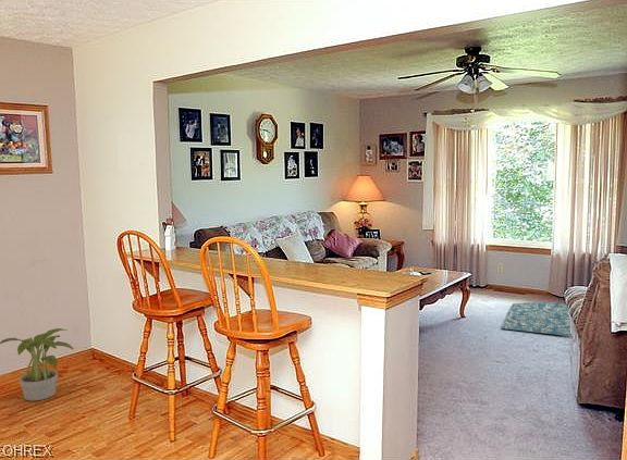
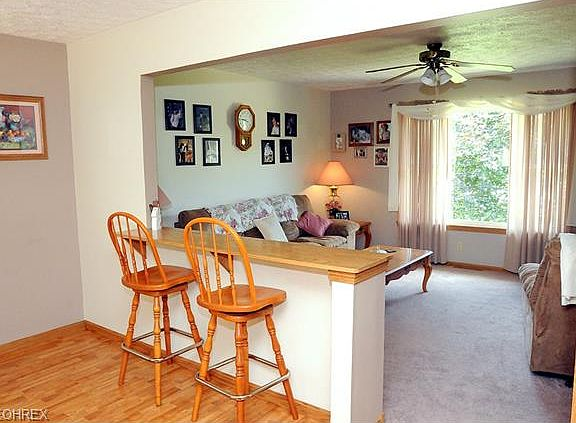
- rug [500,301,573,337]
- potted plant [0,327,75,402]
